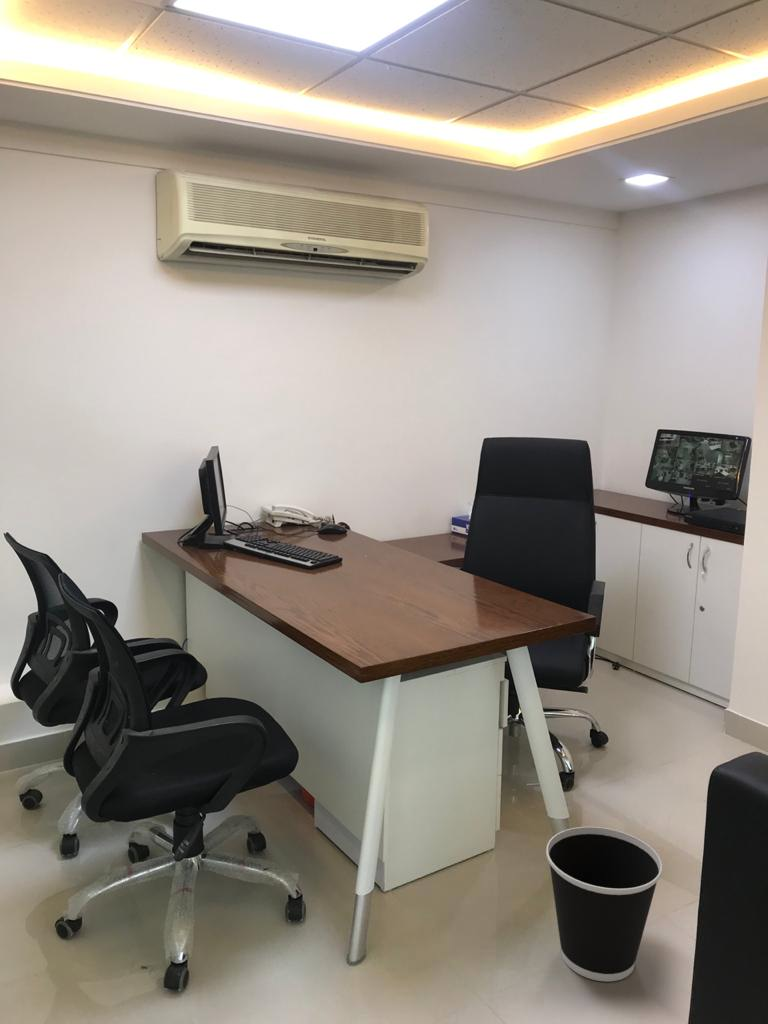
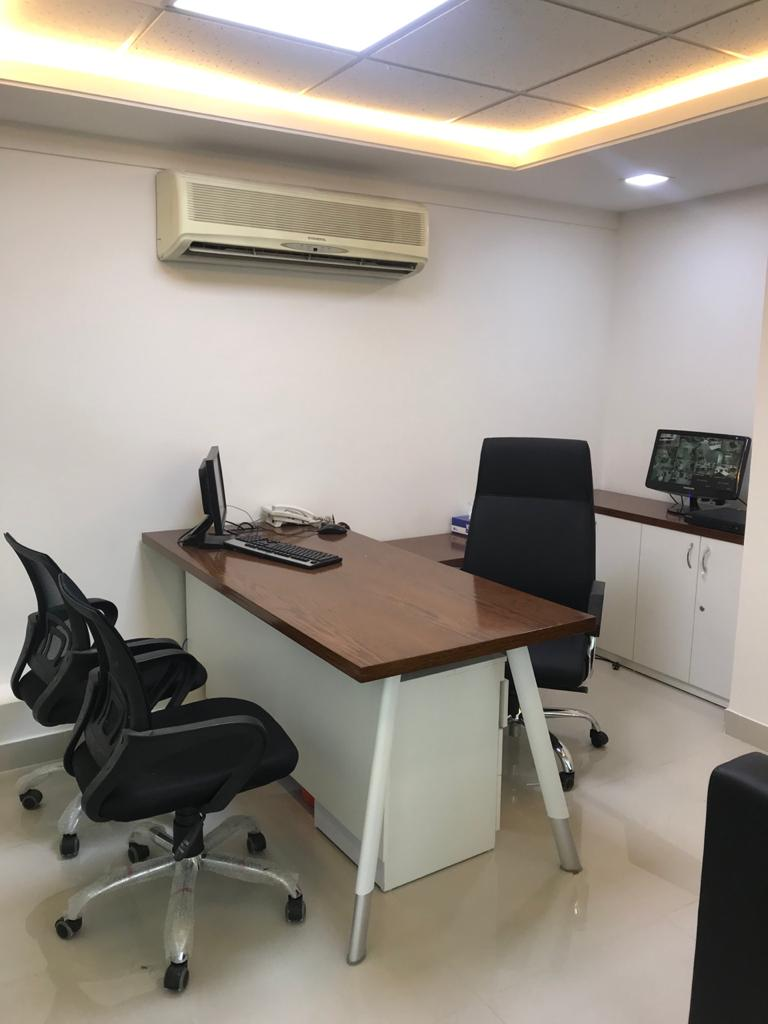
- wastebasket [545,826,663,982]
